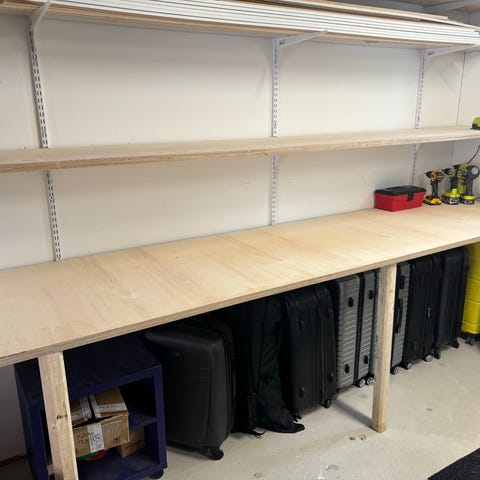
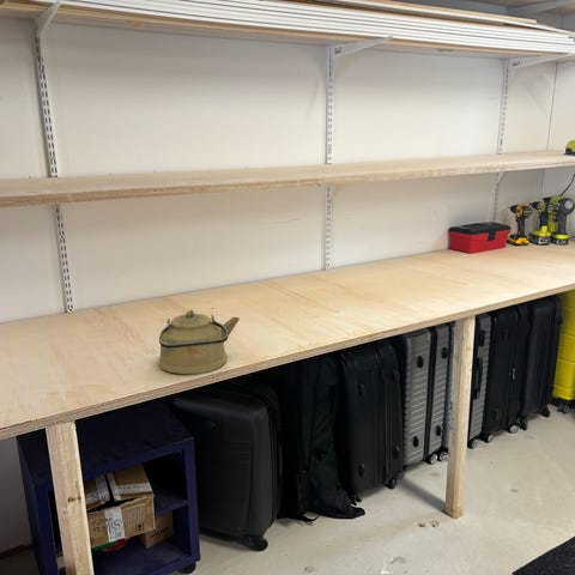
+ kettle [157,308,241,375]
